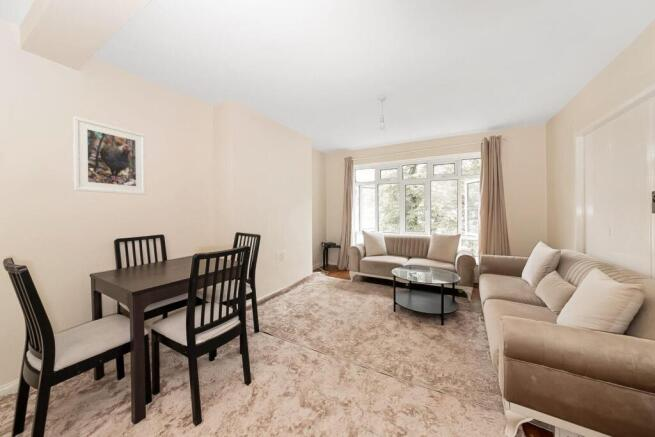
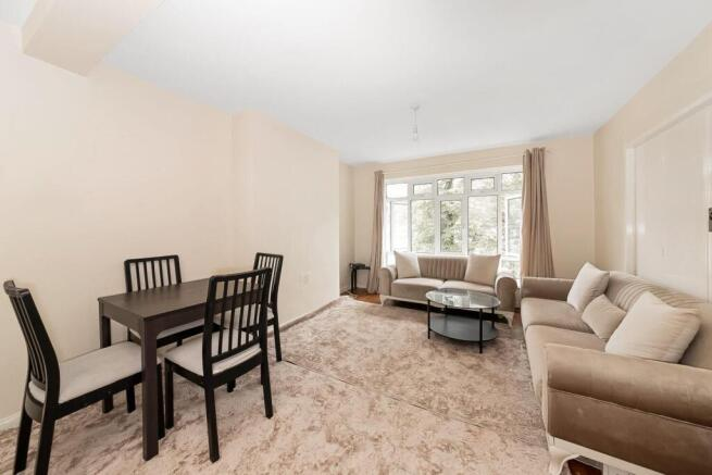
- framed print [72,115,147,196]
